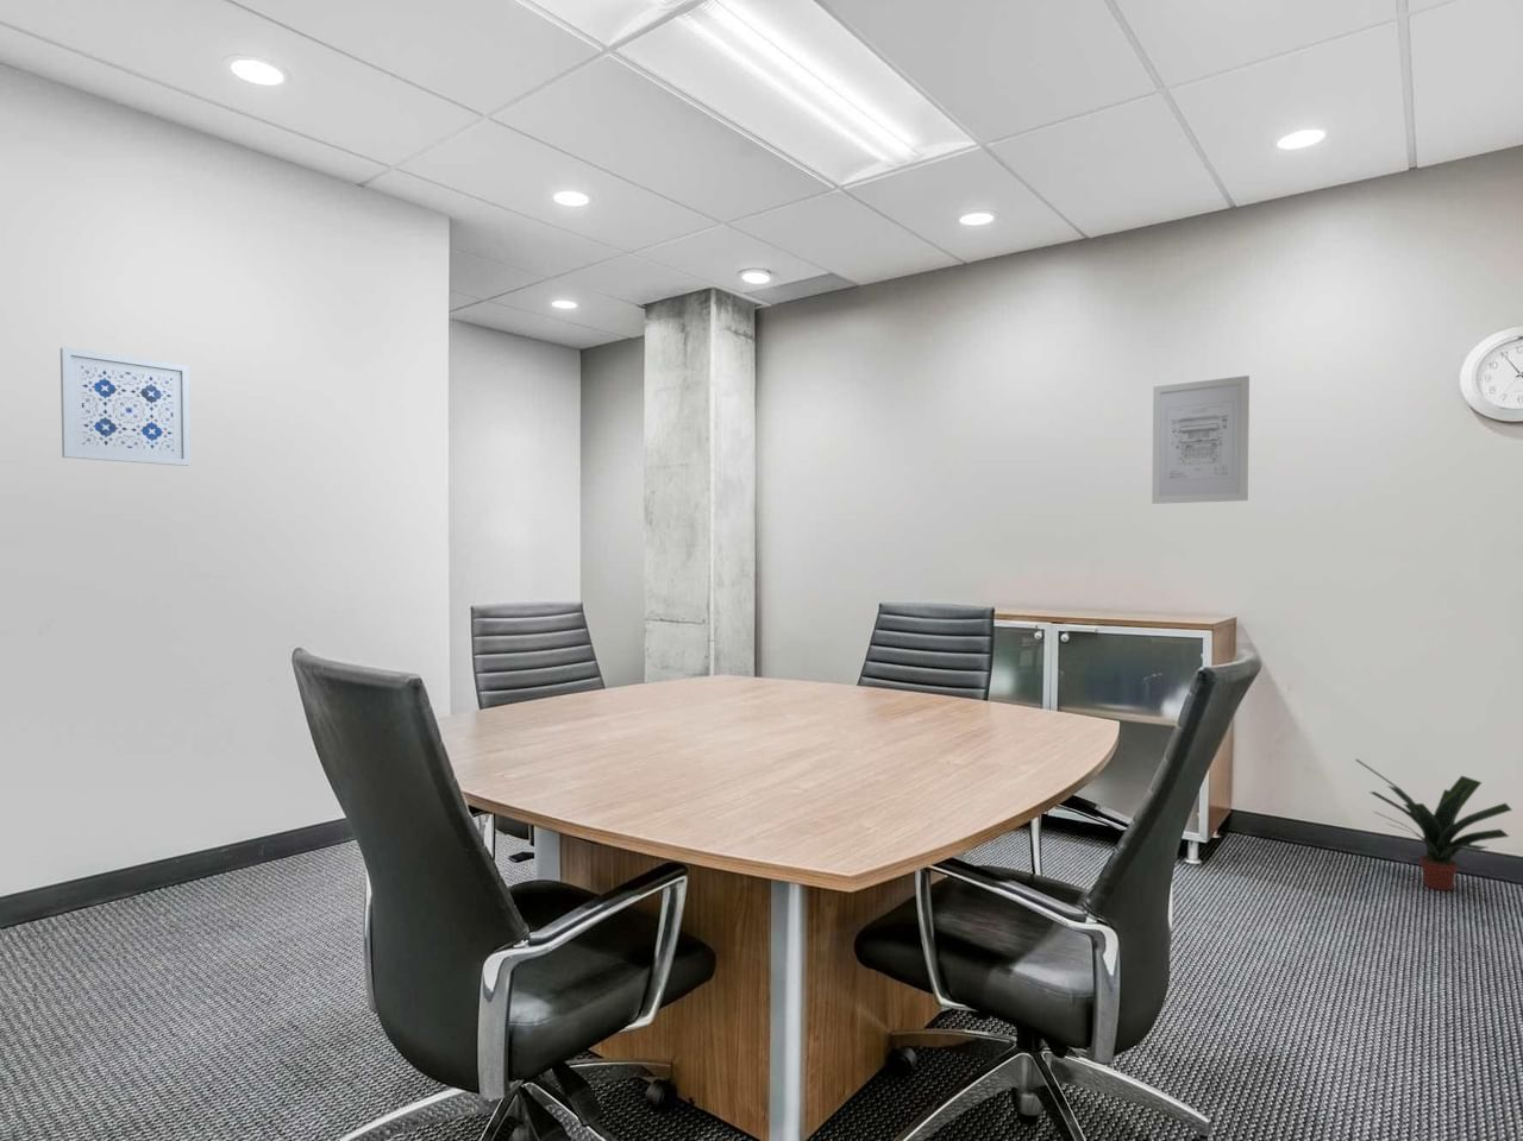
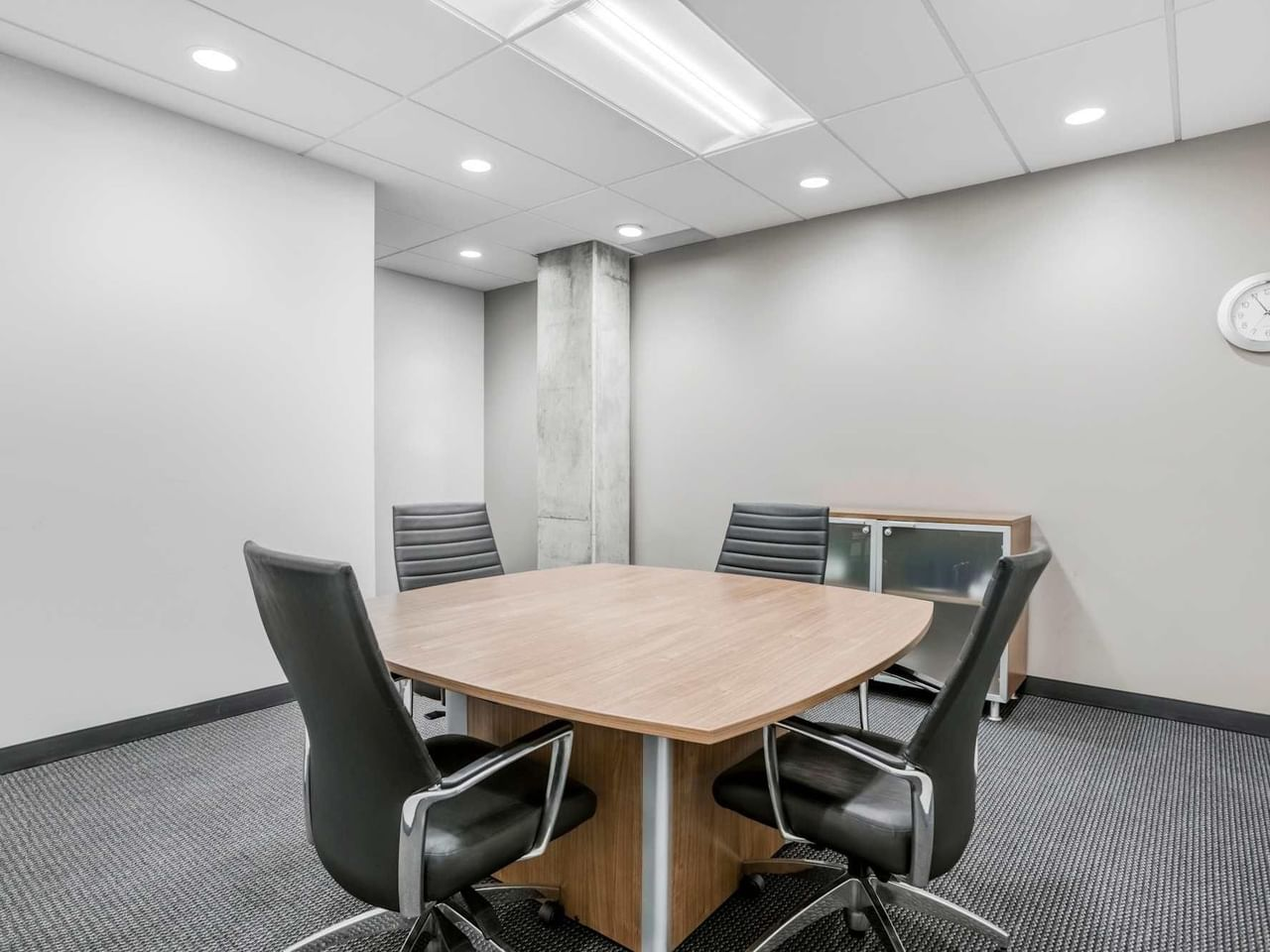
- wall art [1150,374,1251,505]
- potted plant [1354,759,1513,892]
- wall art [60,346,192,467]
